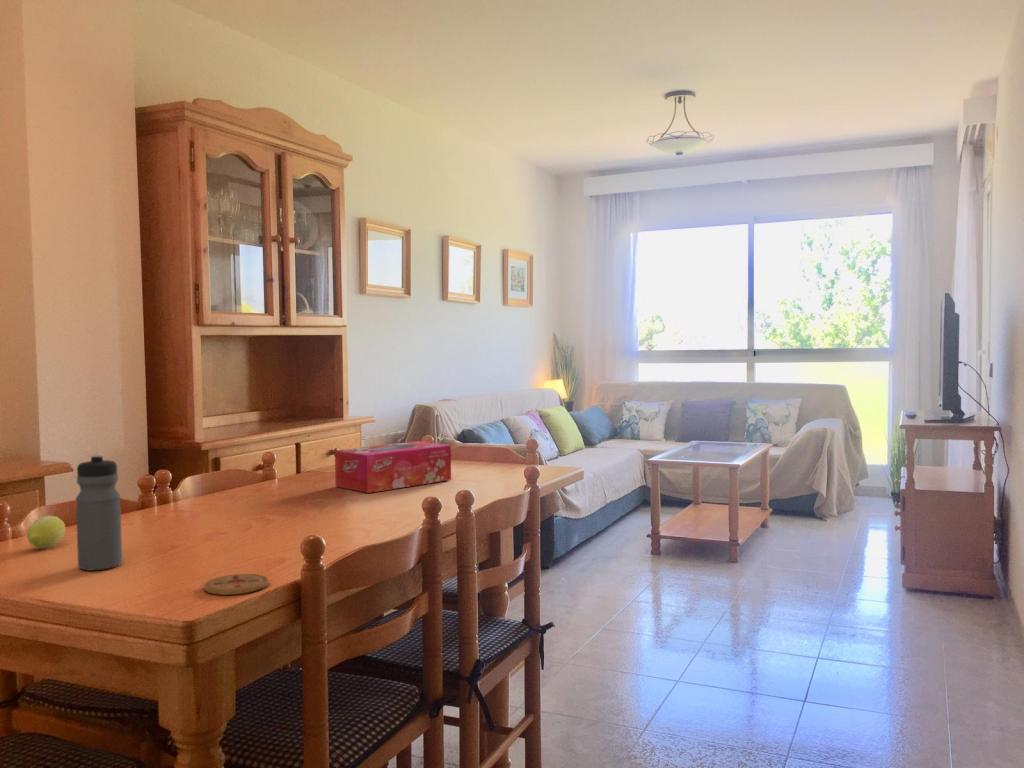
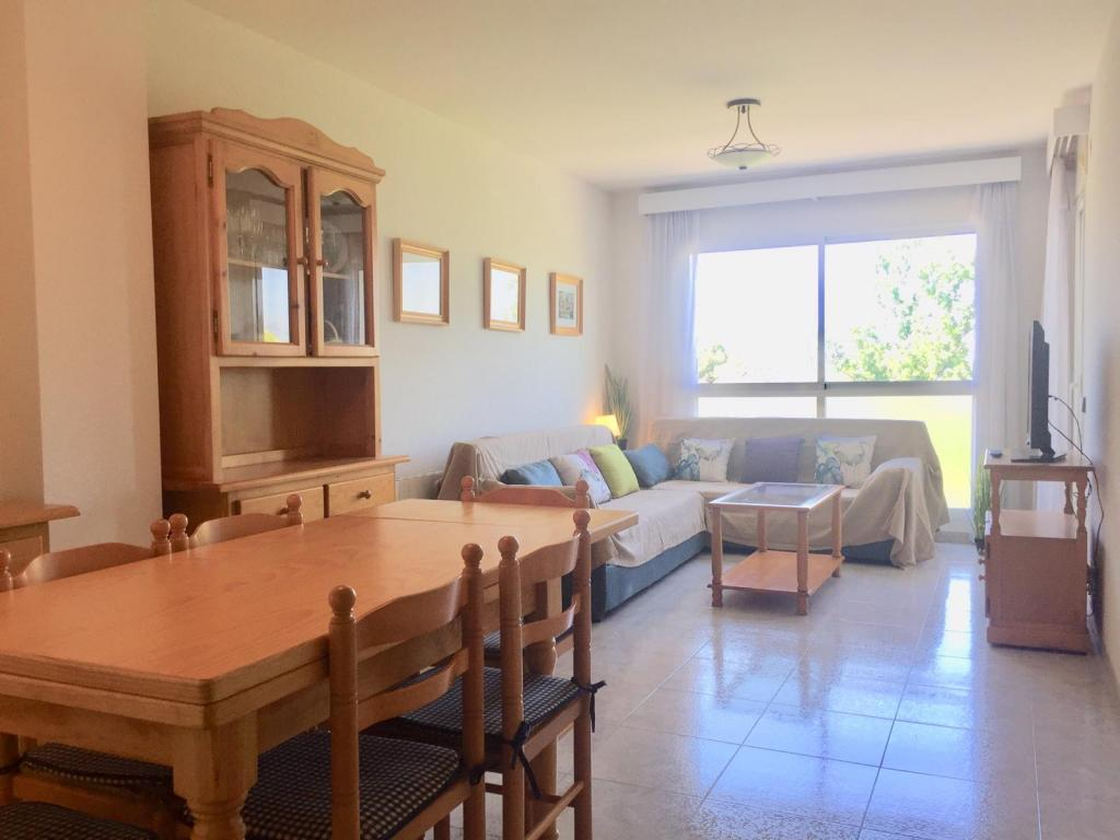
- water bottle [75,453,123,572]
- coaster [203,573,269,596]
- tissue box [334,440,452,494]
- fruit [26,515,66,549]
